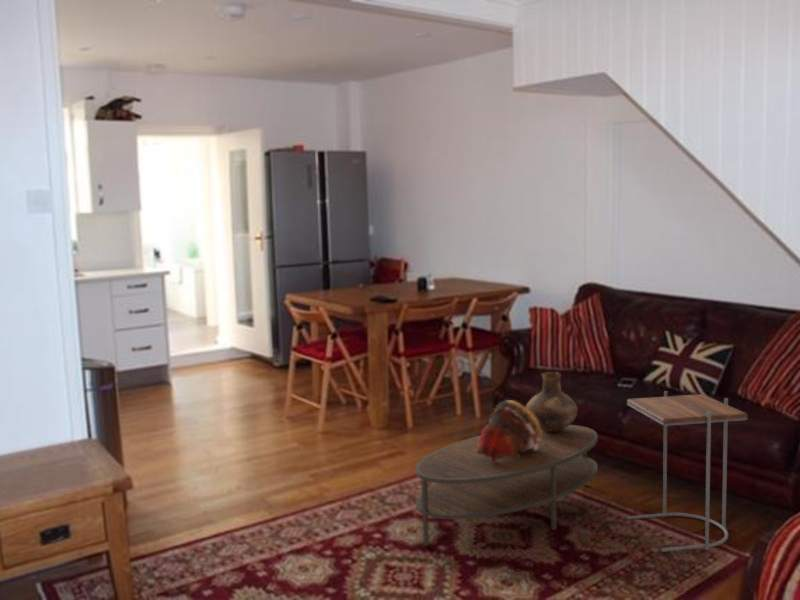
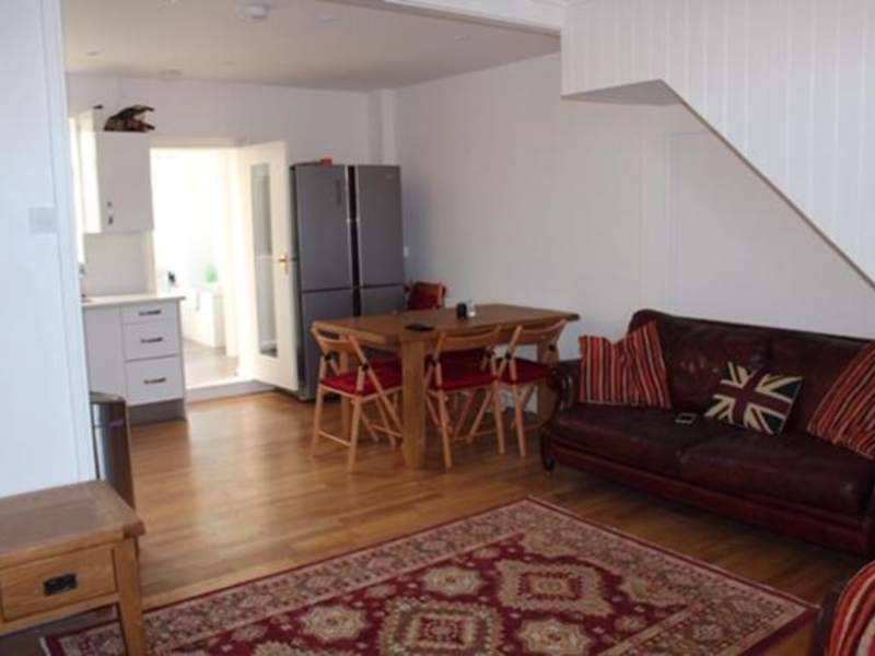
- decorative bowl [477,399,541,461]
- coffee table [414,424,599,547]
- vase [525,371,578,432]
- side table [625,390,748,553]
